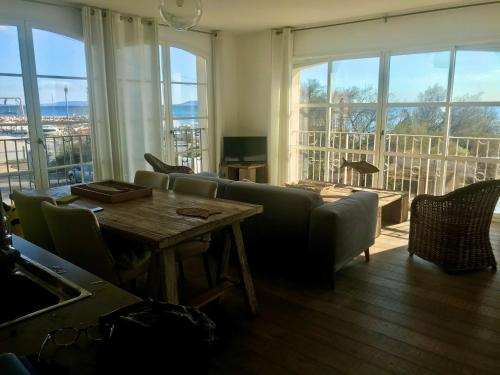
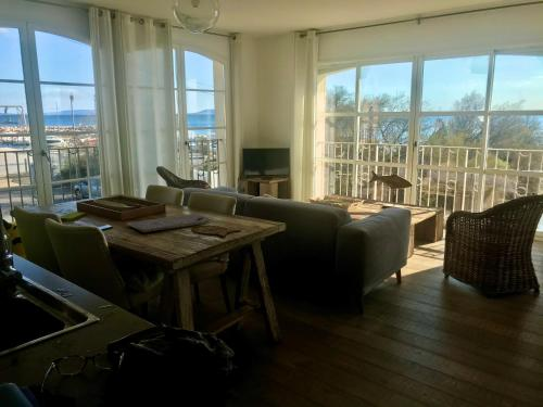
+ cutting board [126,213,211,233]
